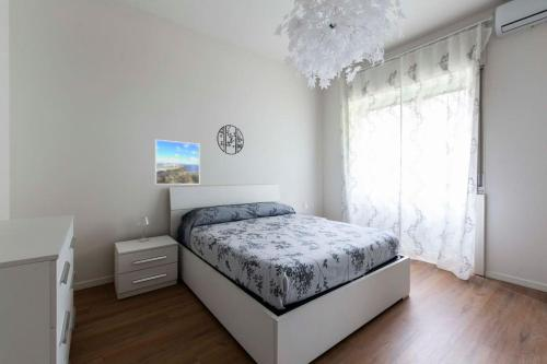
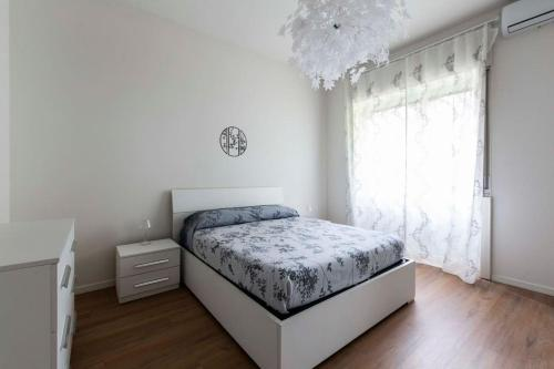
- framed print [154,139,201,186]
